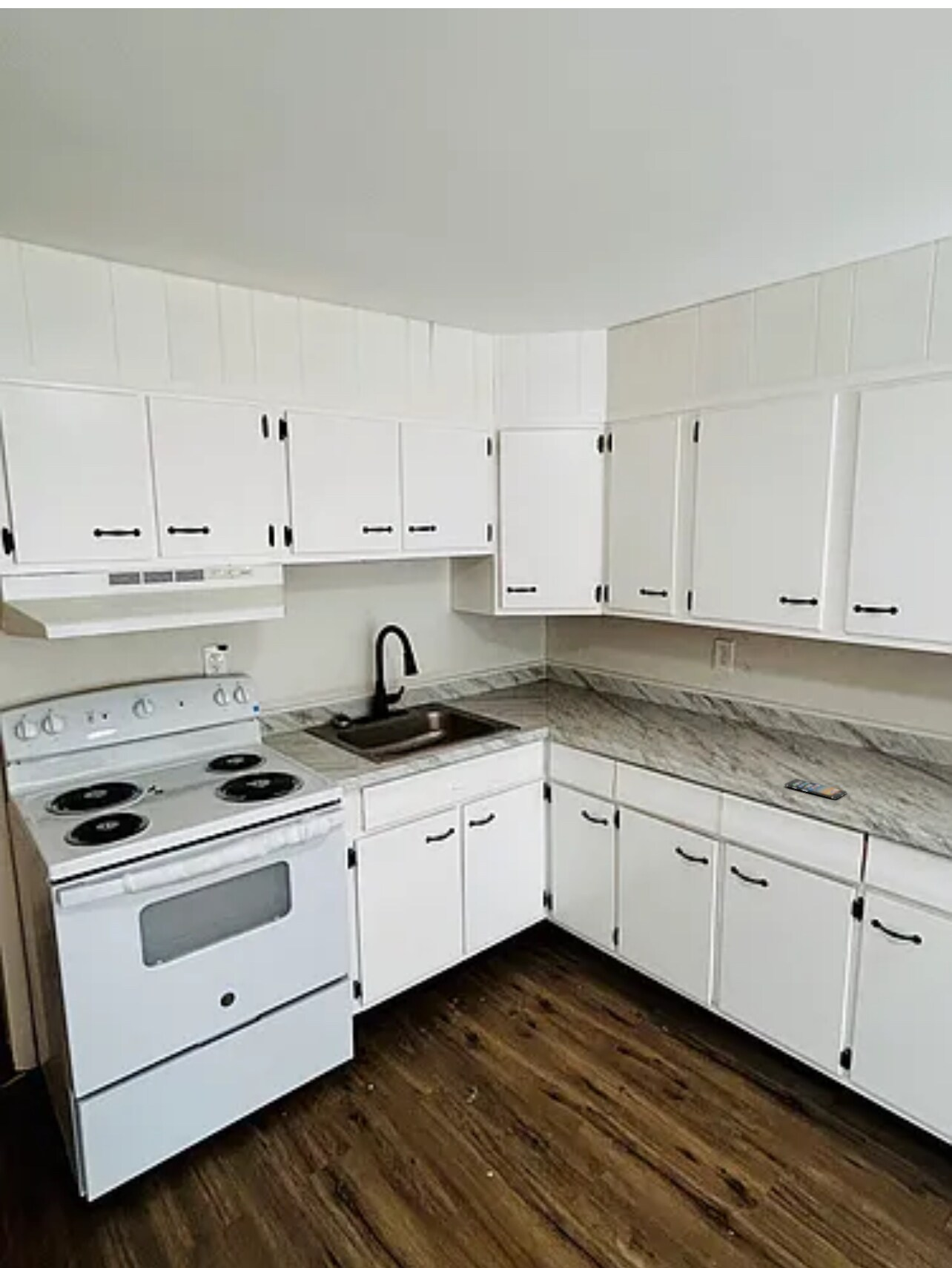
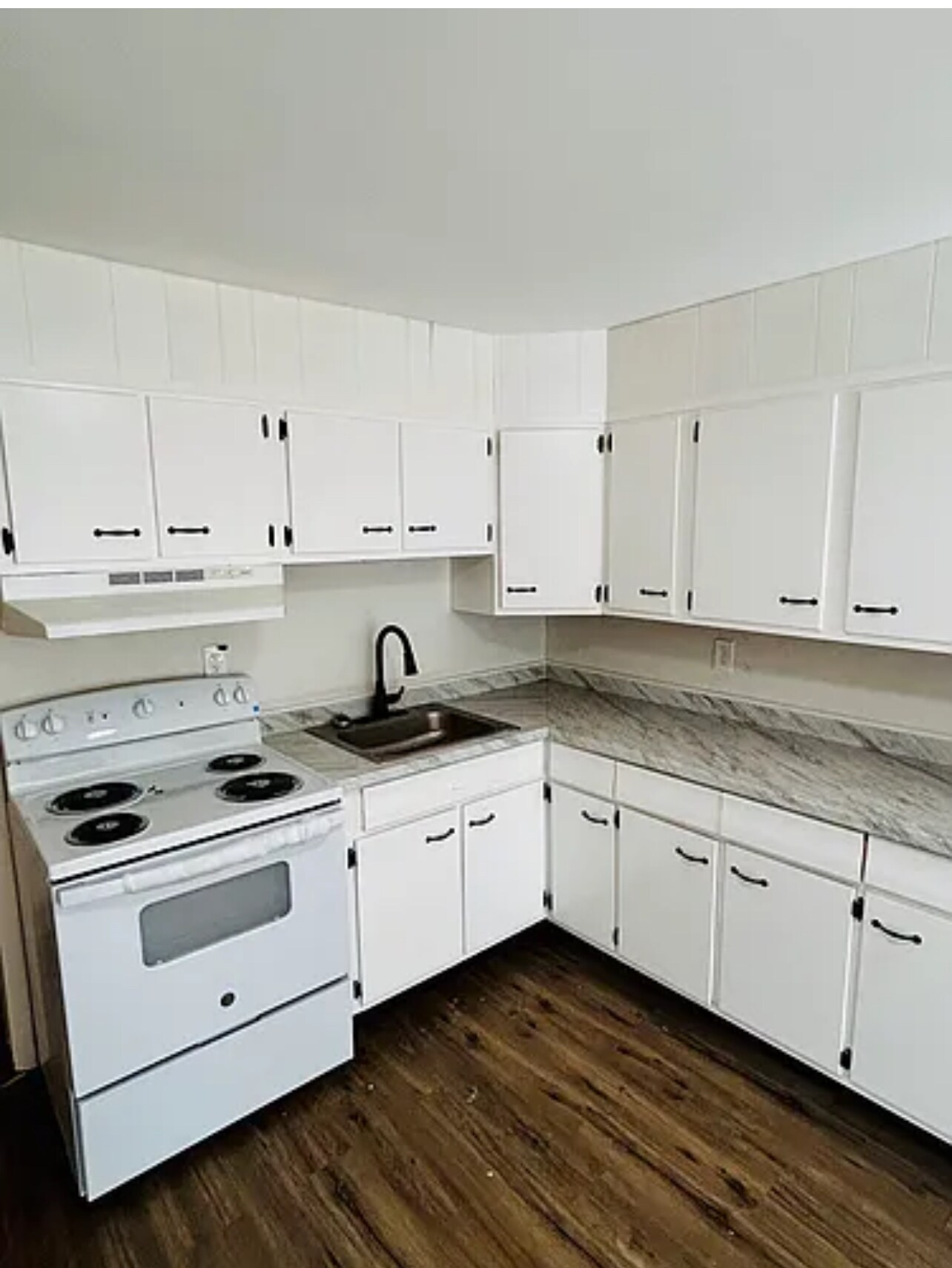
- smartphone [784,778,848,800]
